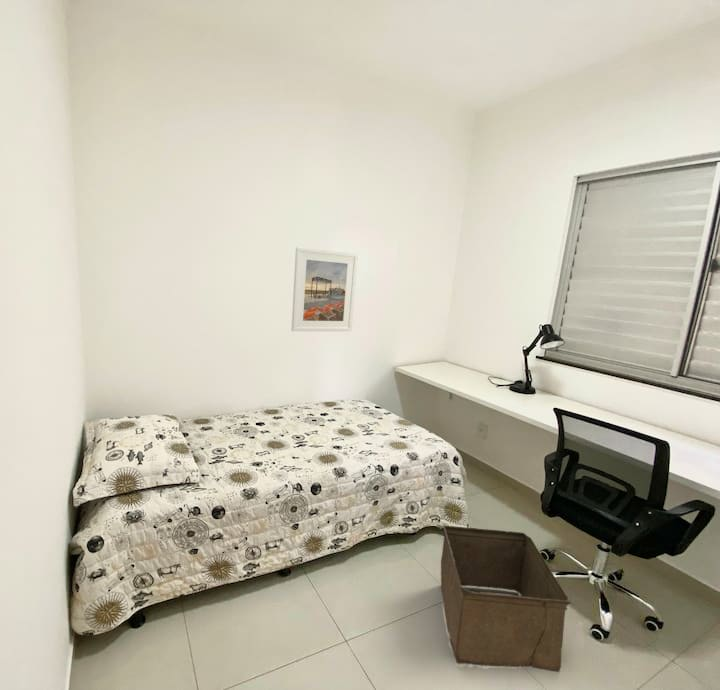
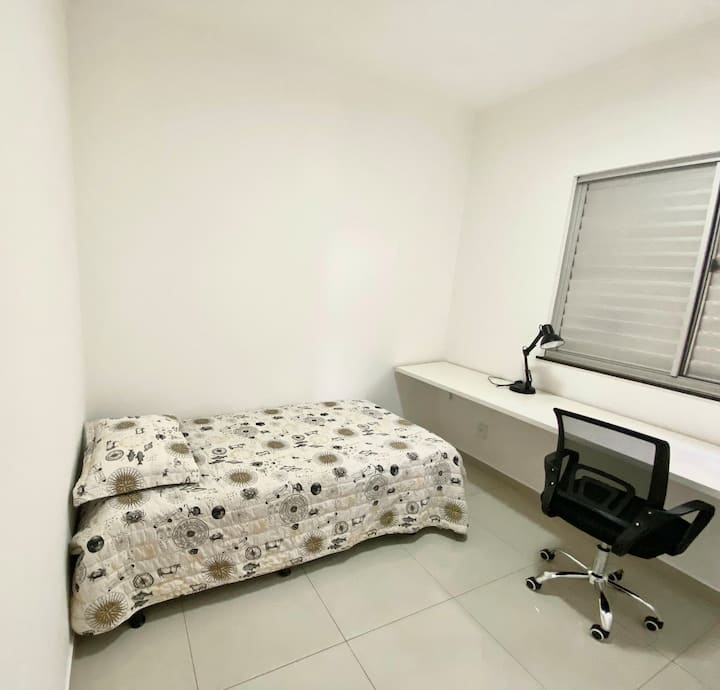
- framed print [291,246,359,332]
- storage bin [440,524,572,673]
